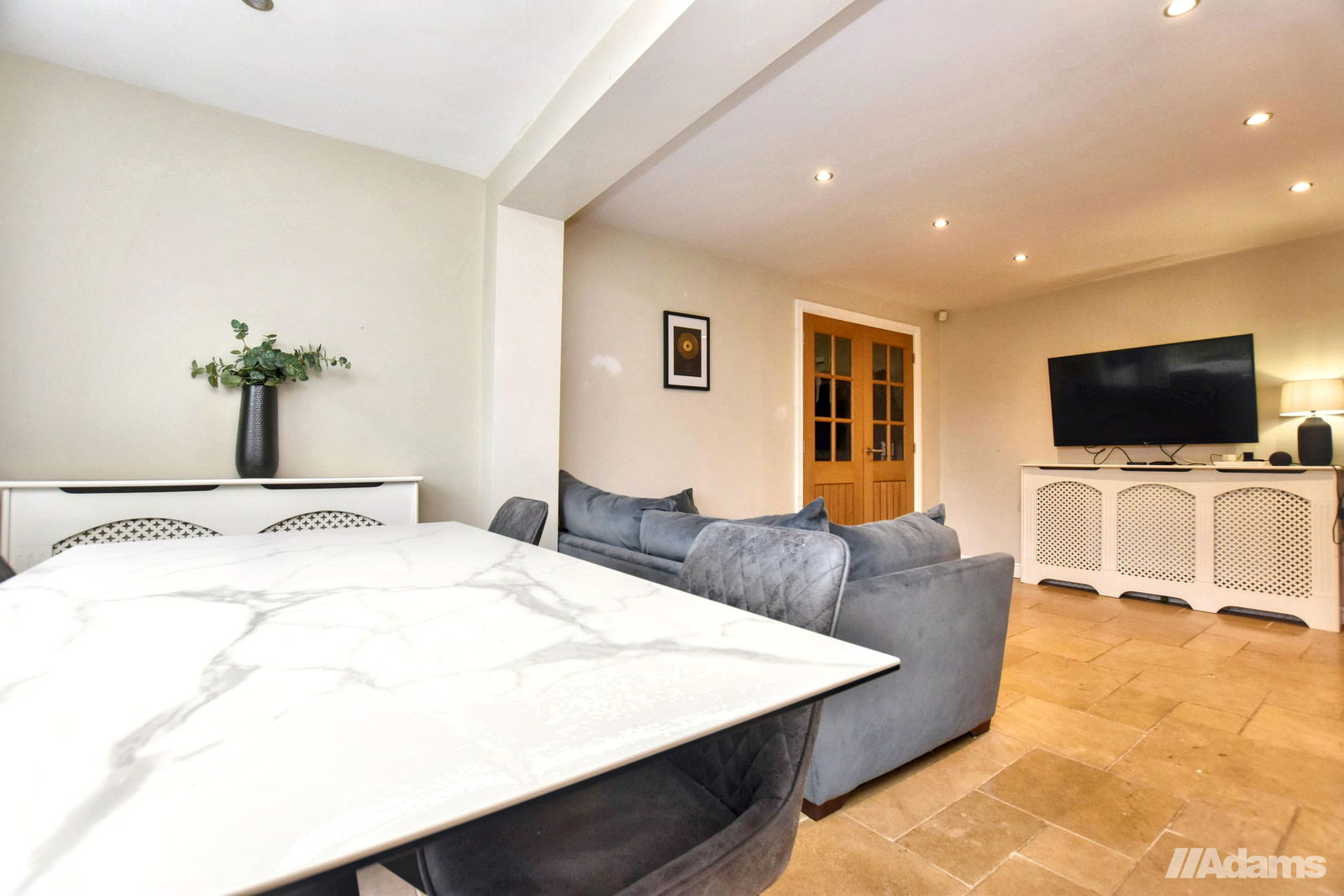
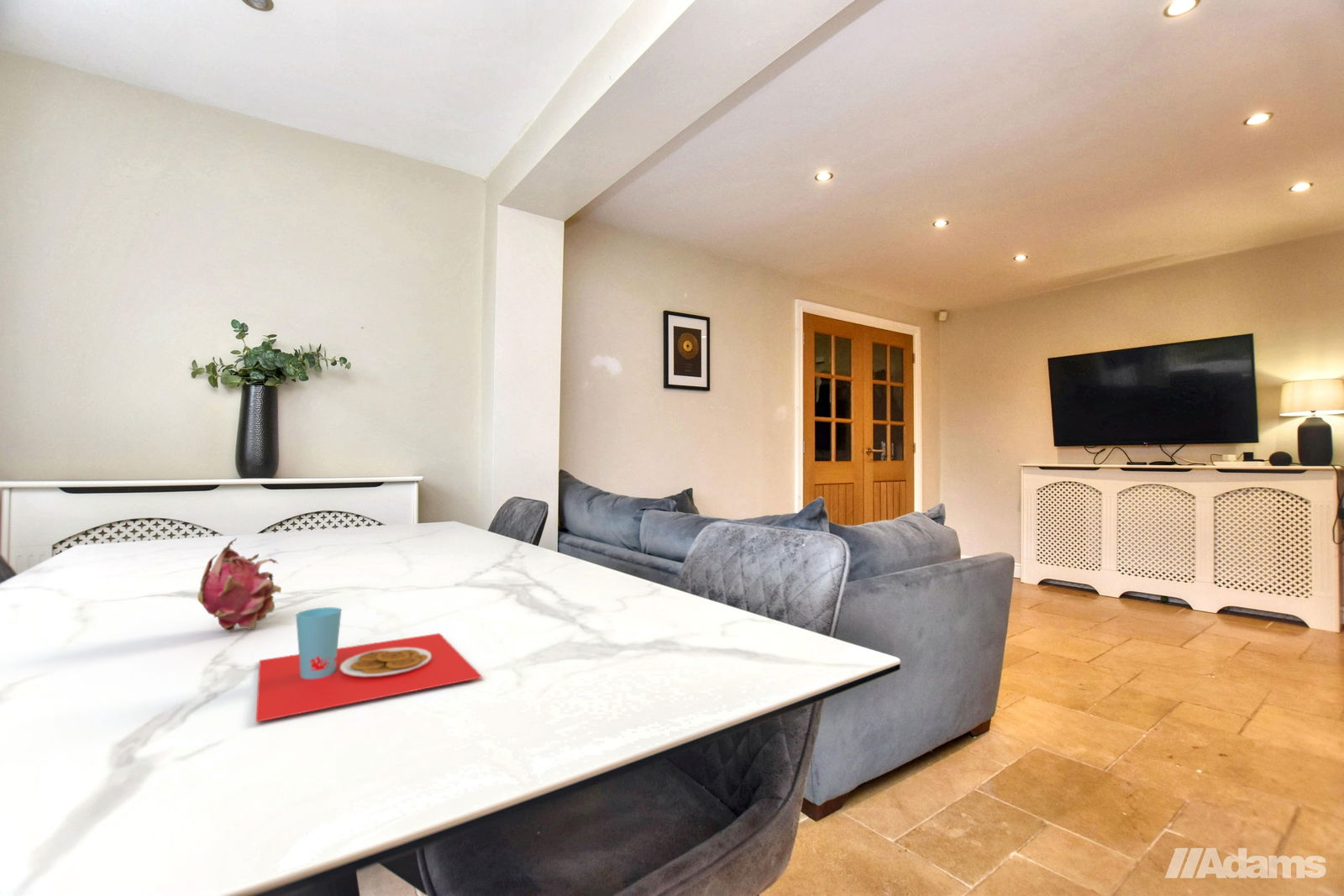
+ fruit [197,537,282,632]
+ placemat [255,606,484,723]
